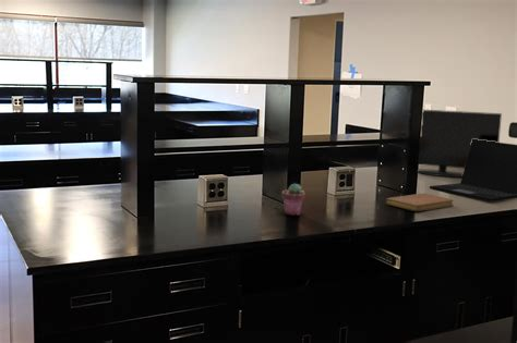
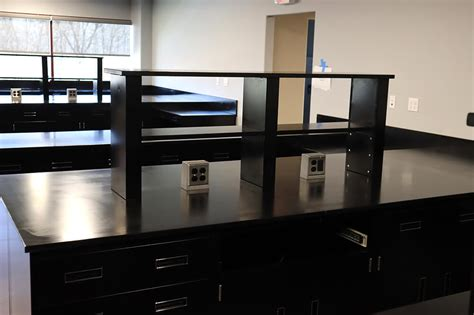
- laptop [429,139,517,203]
- potted succulent [281,182,306,216]
- monitor [417,109,503,179]
- notebook [384,193,455,212]
